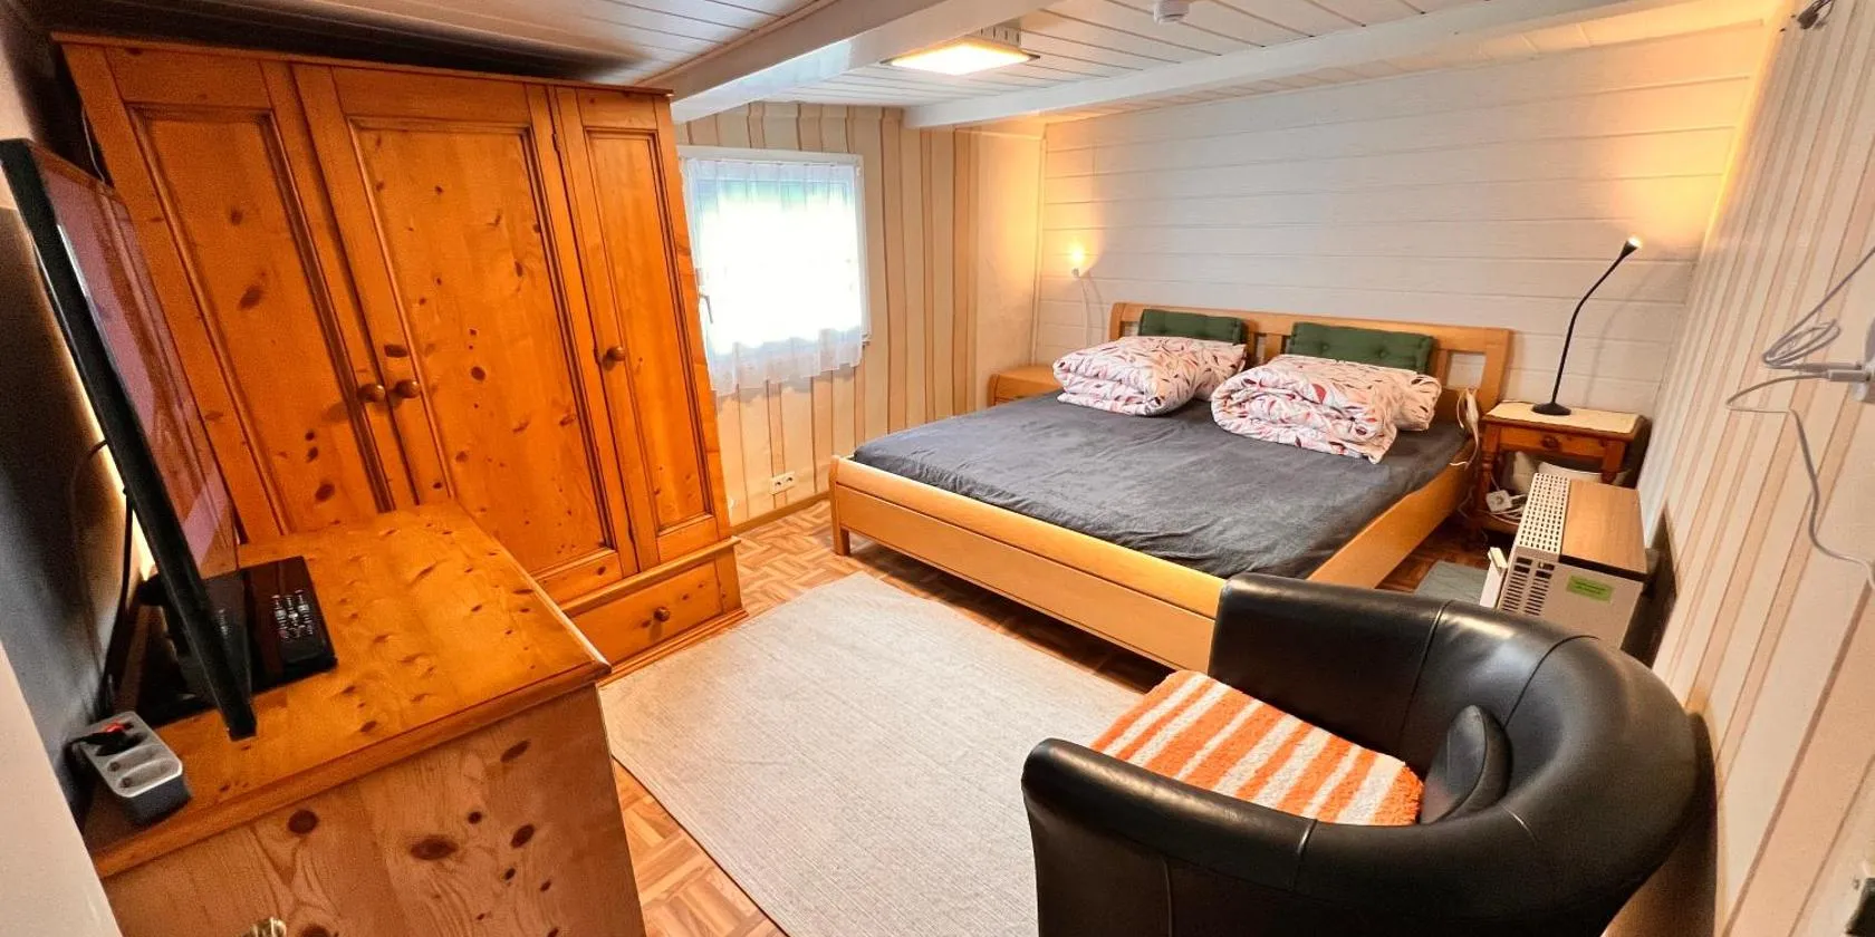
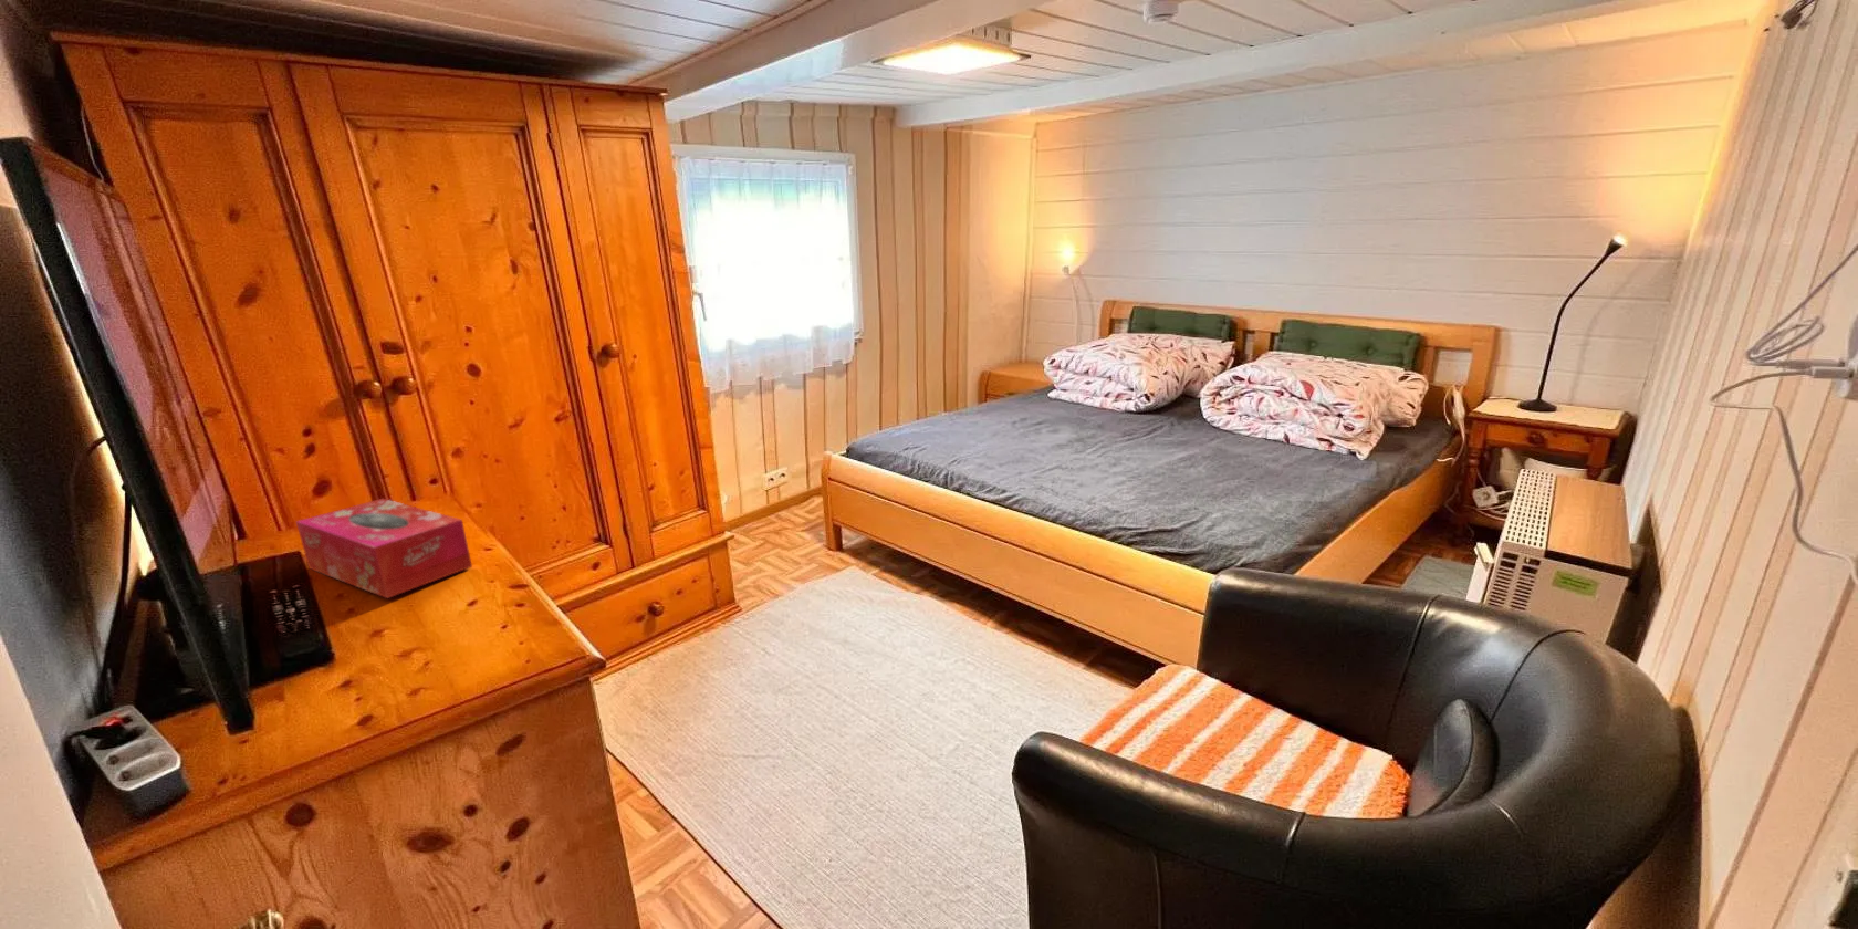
+ tissue box [295,498,473,600]
